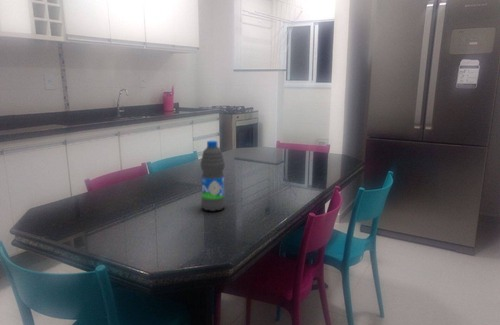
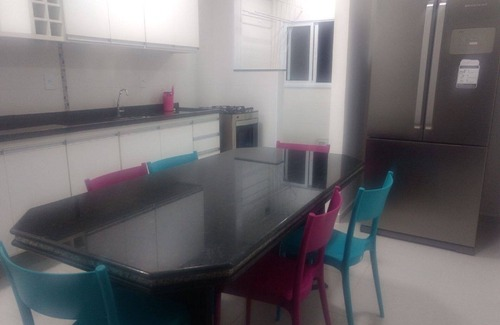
- water bottle [200,140,226,212]
